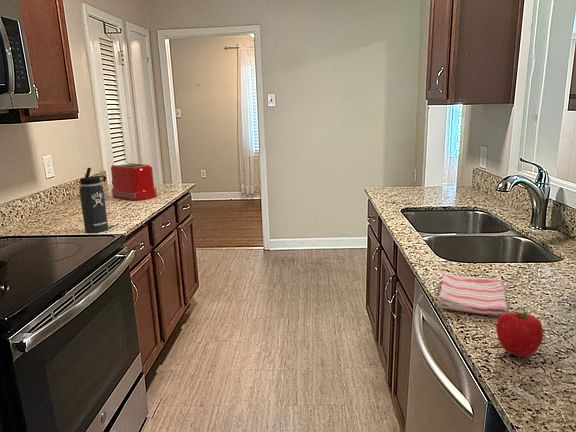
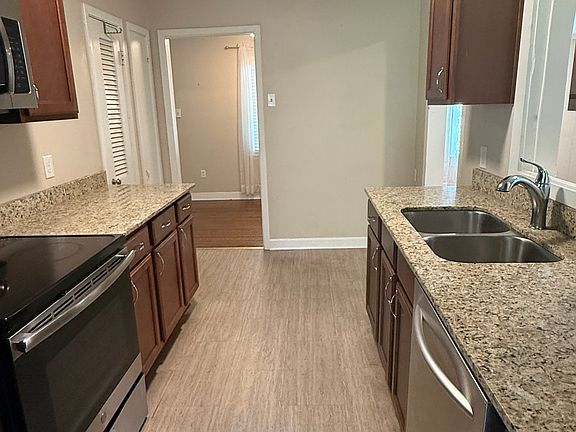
- fruit [495,311,544,358]
- toaster [110,162,158,201]
- thermos bottle [78,167,109,234]
- dish towel [436,273,508,318]
